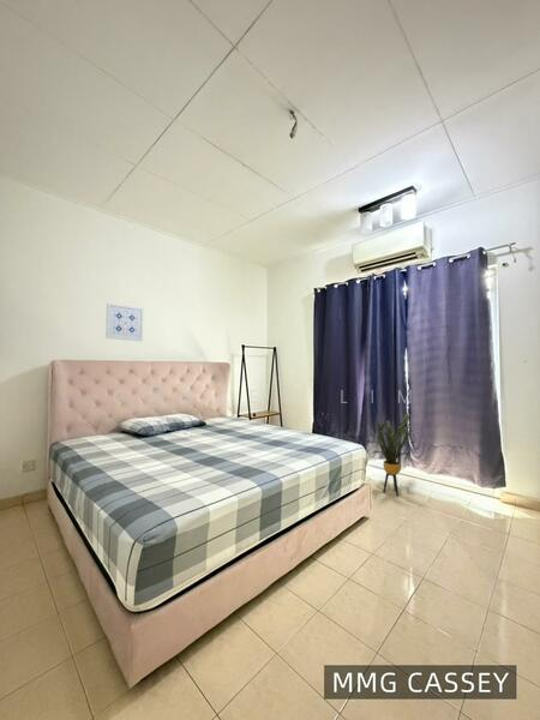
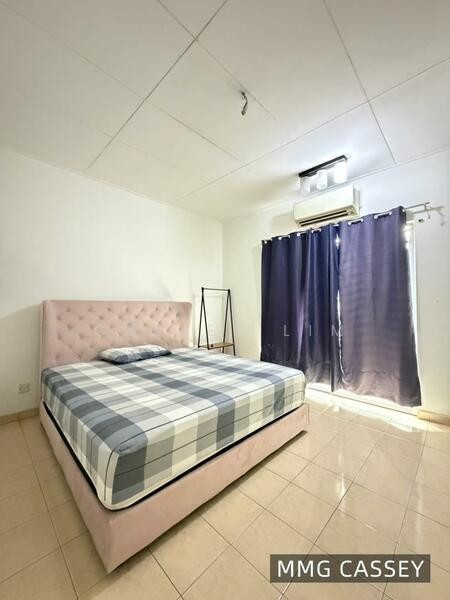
- house plant [366,412,421,497]
- wall art [104,302,144,342]
